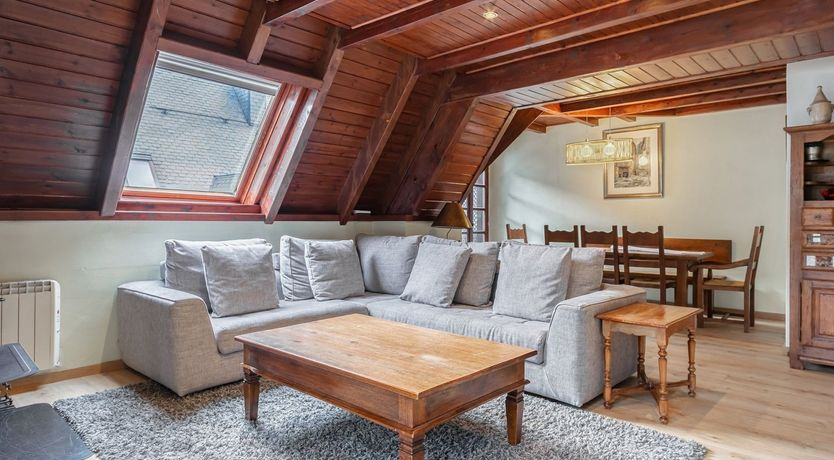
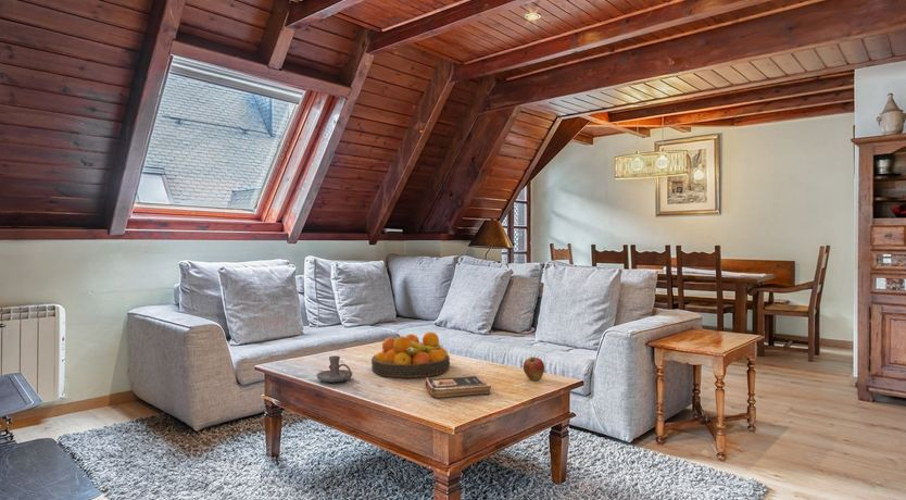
+ candle holder [315,354,354,383]
+ apple [523,355,545,382]
+ book [425,375,492,399]
+ fruit bowl [370,330,451,378]
